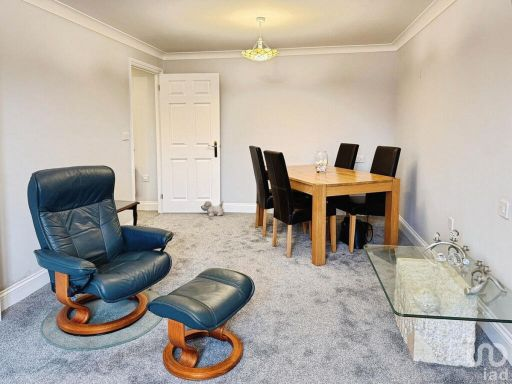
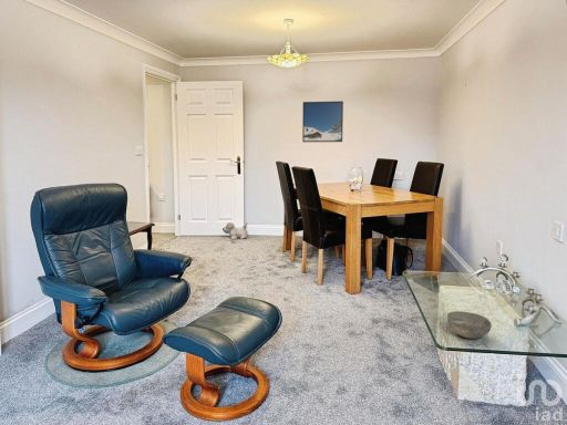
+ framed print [301,100,344,143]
+ bowl [446,310,493,340]
